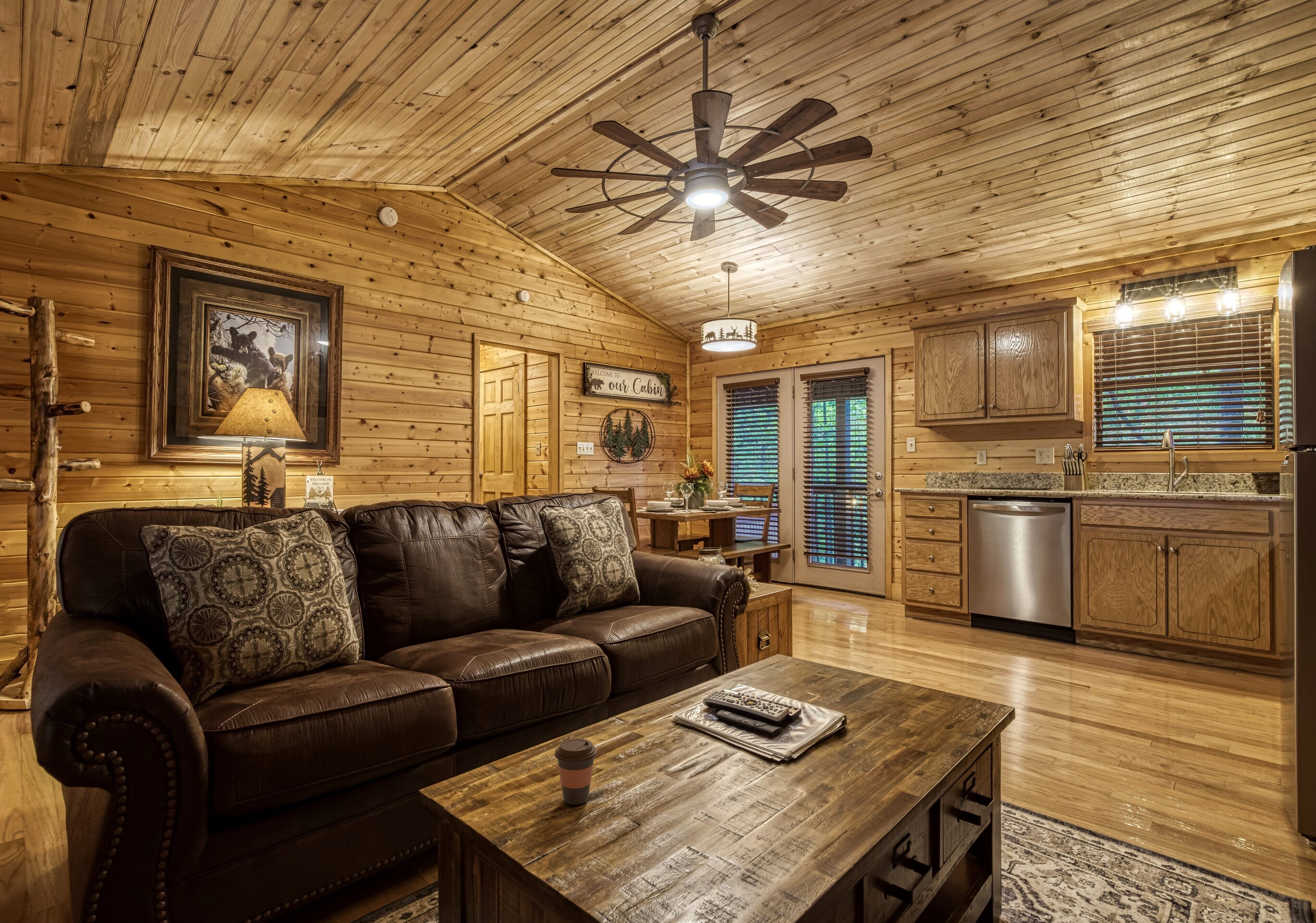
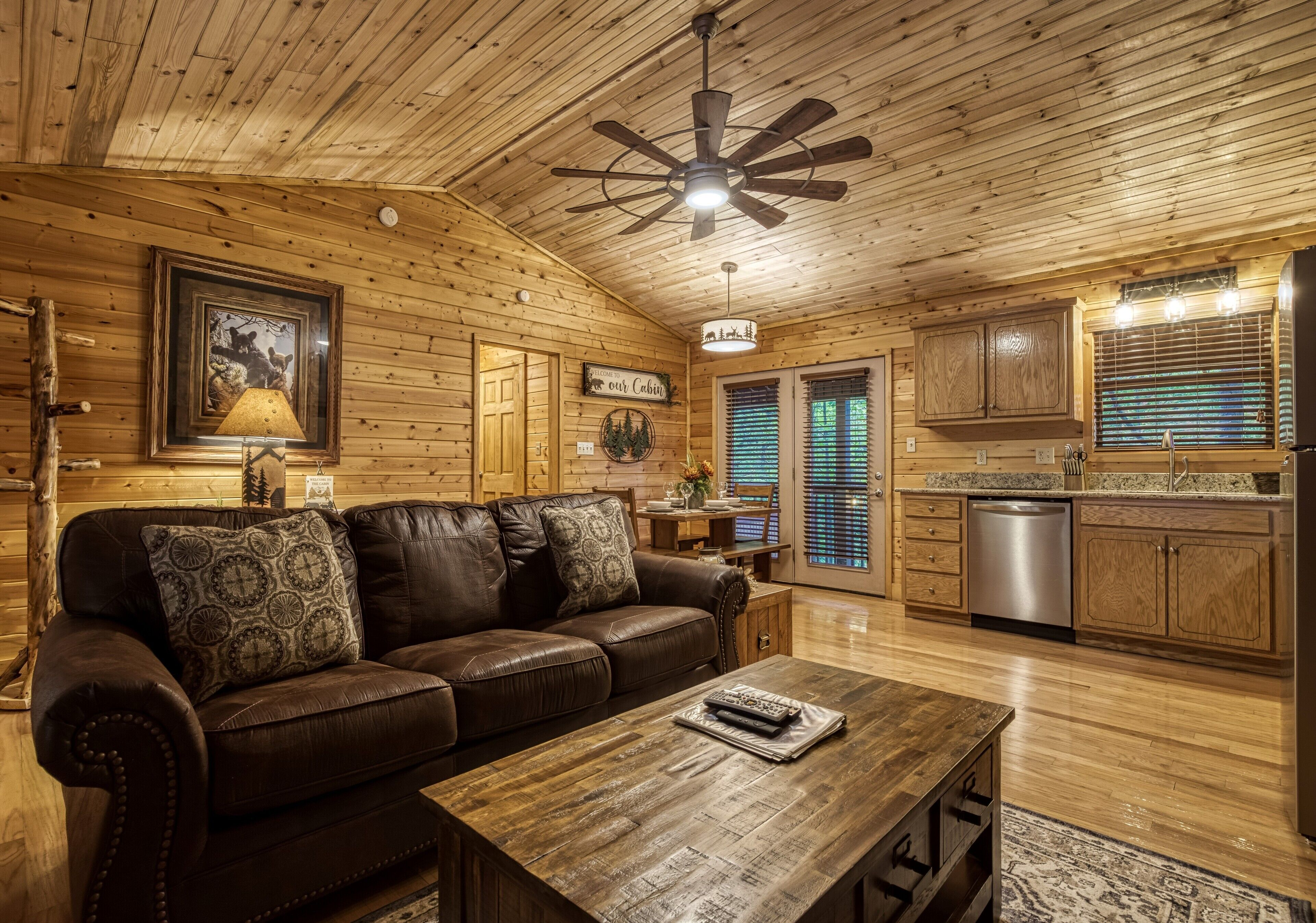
- coffee cup [554,738,598,805]
